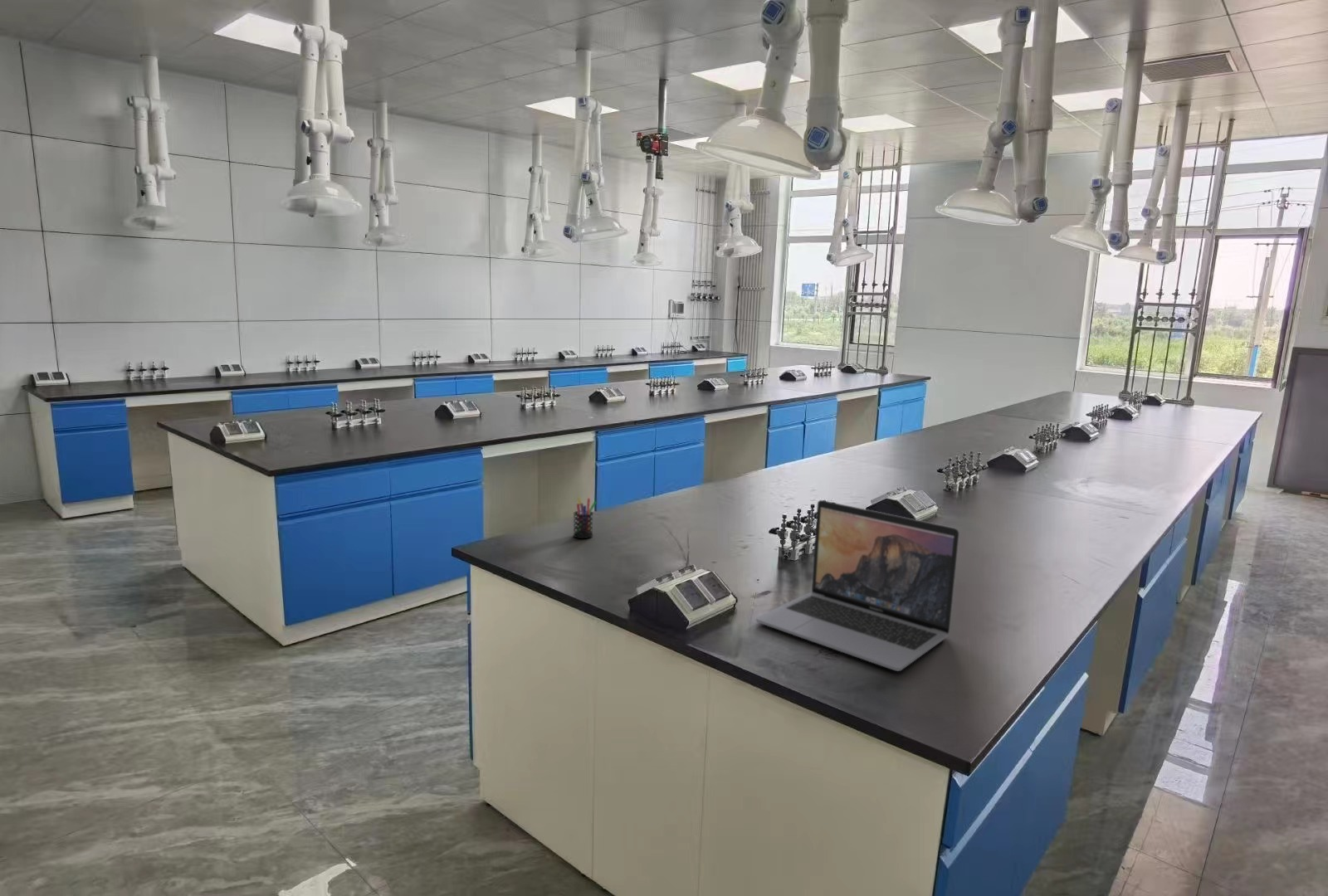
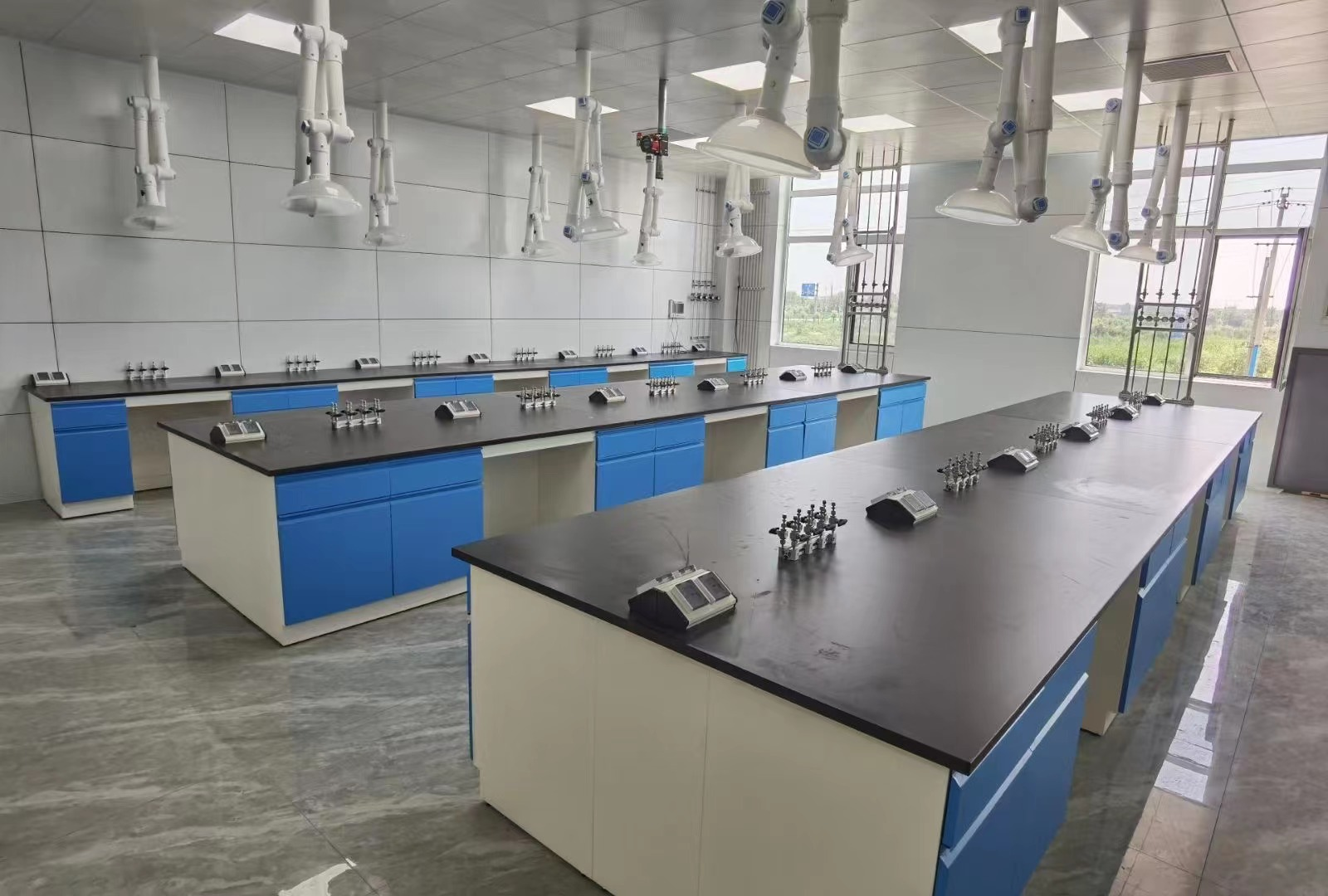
- pen holder [573,497,598,539]
- laptop [755,499,960,672]
